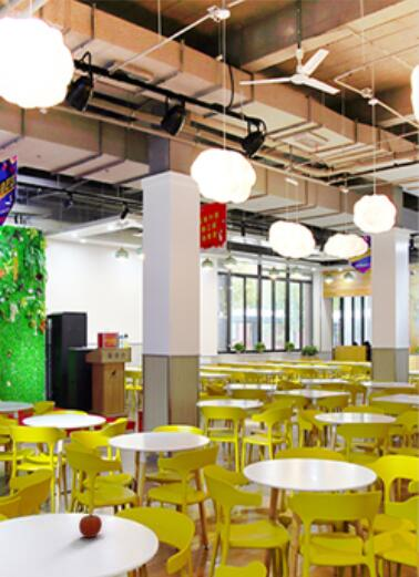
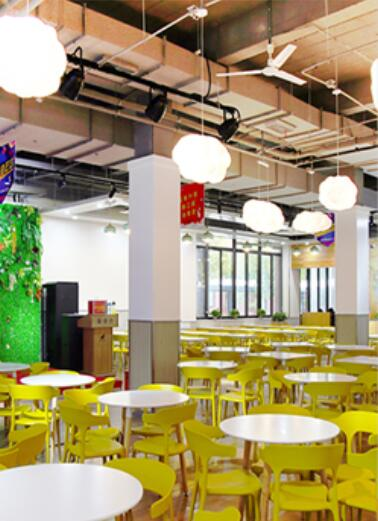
- fruit [78,511,103,538]
